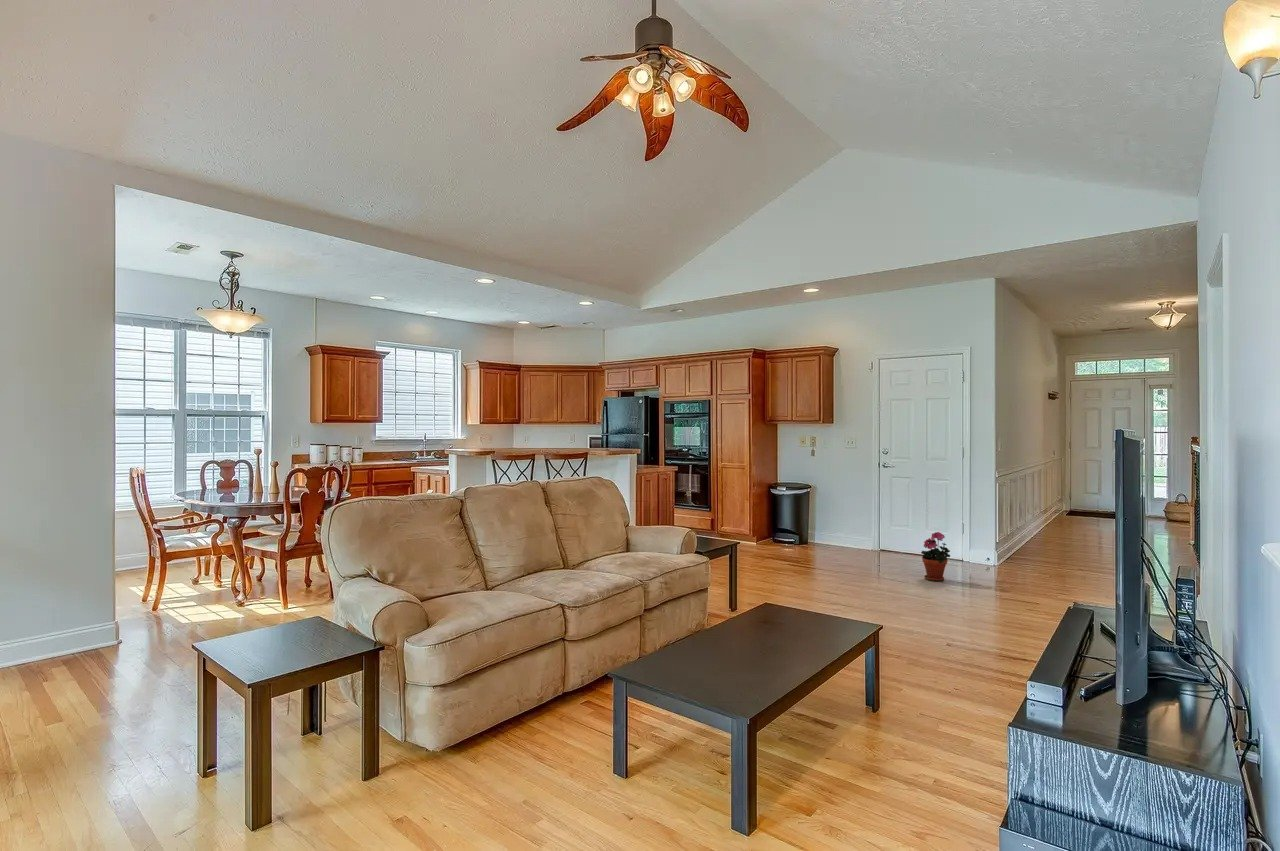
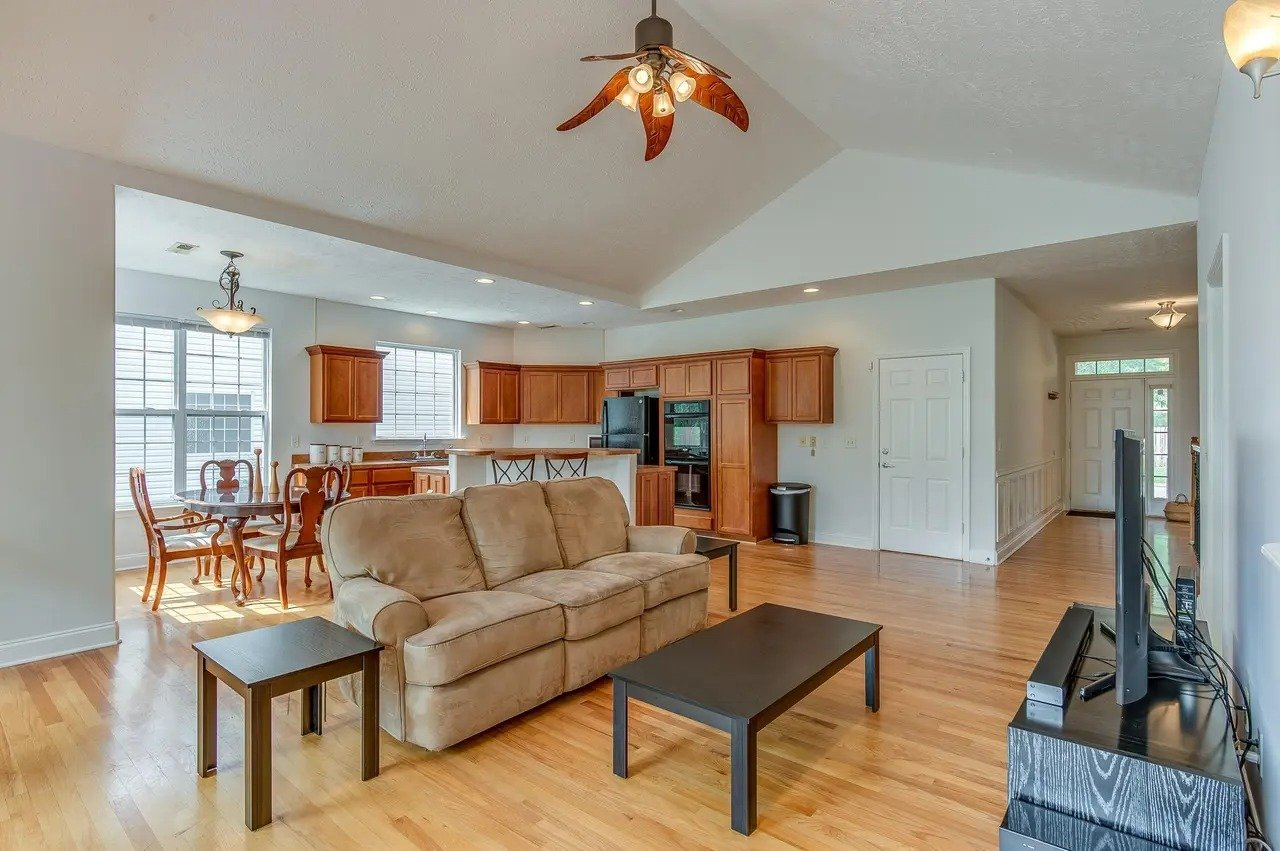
- potted plant [920,531,951,582]
